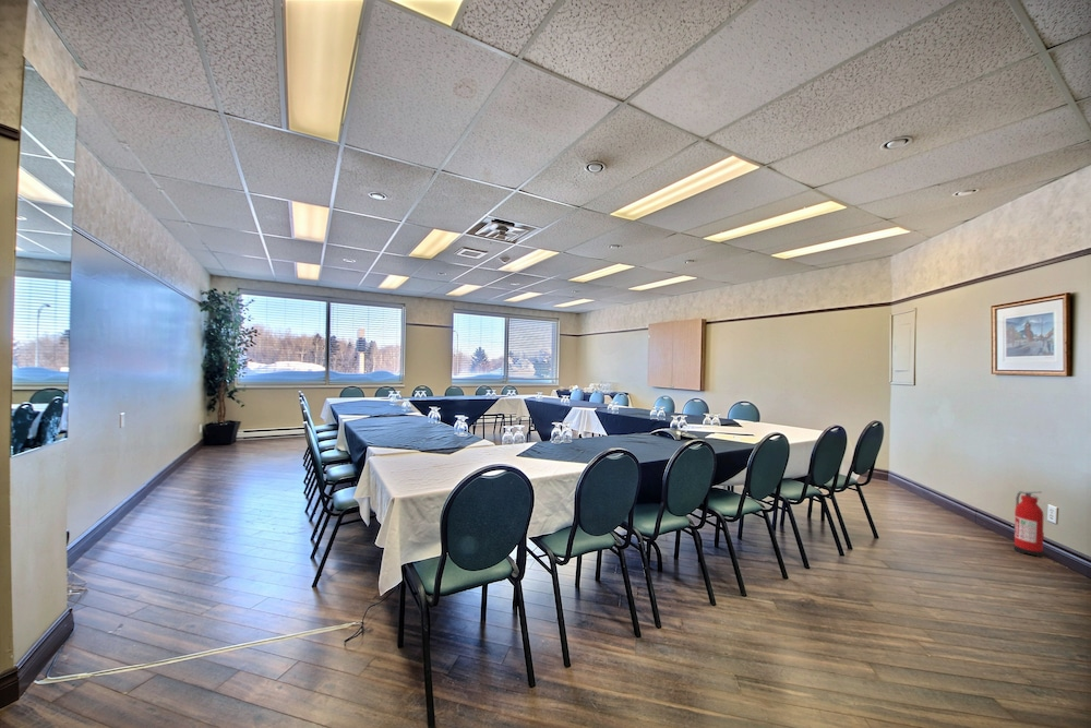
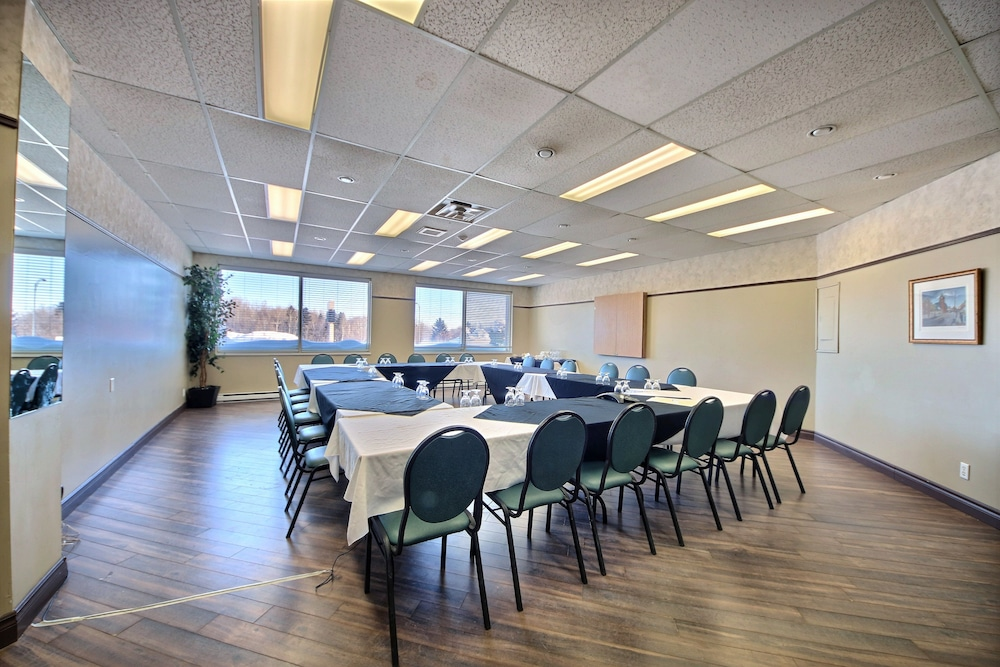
- fire extinguisher [1012,490,1045,558]
